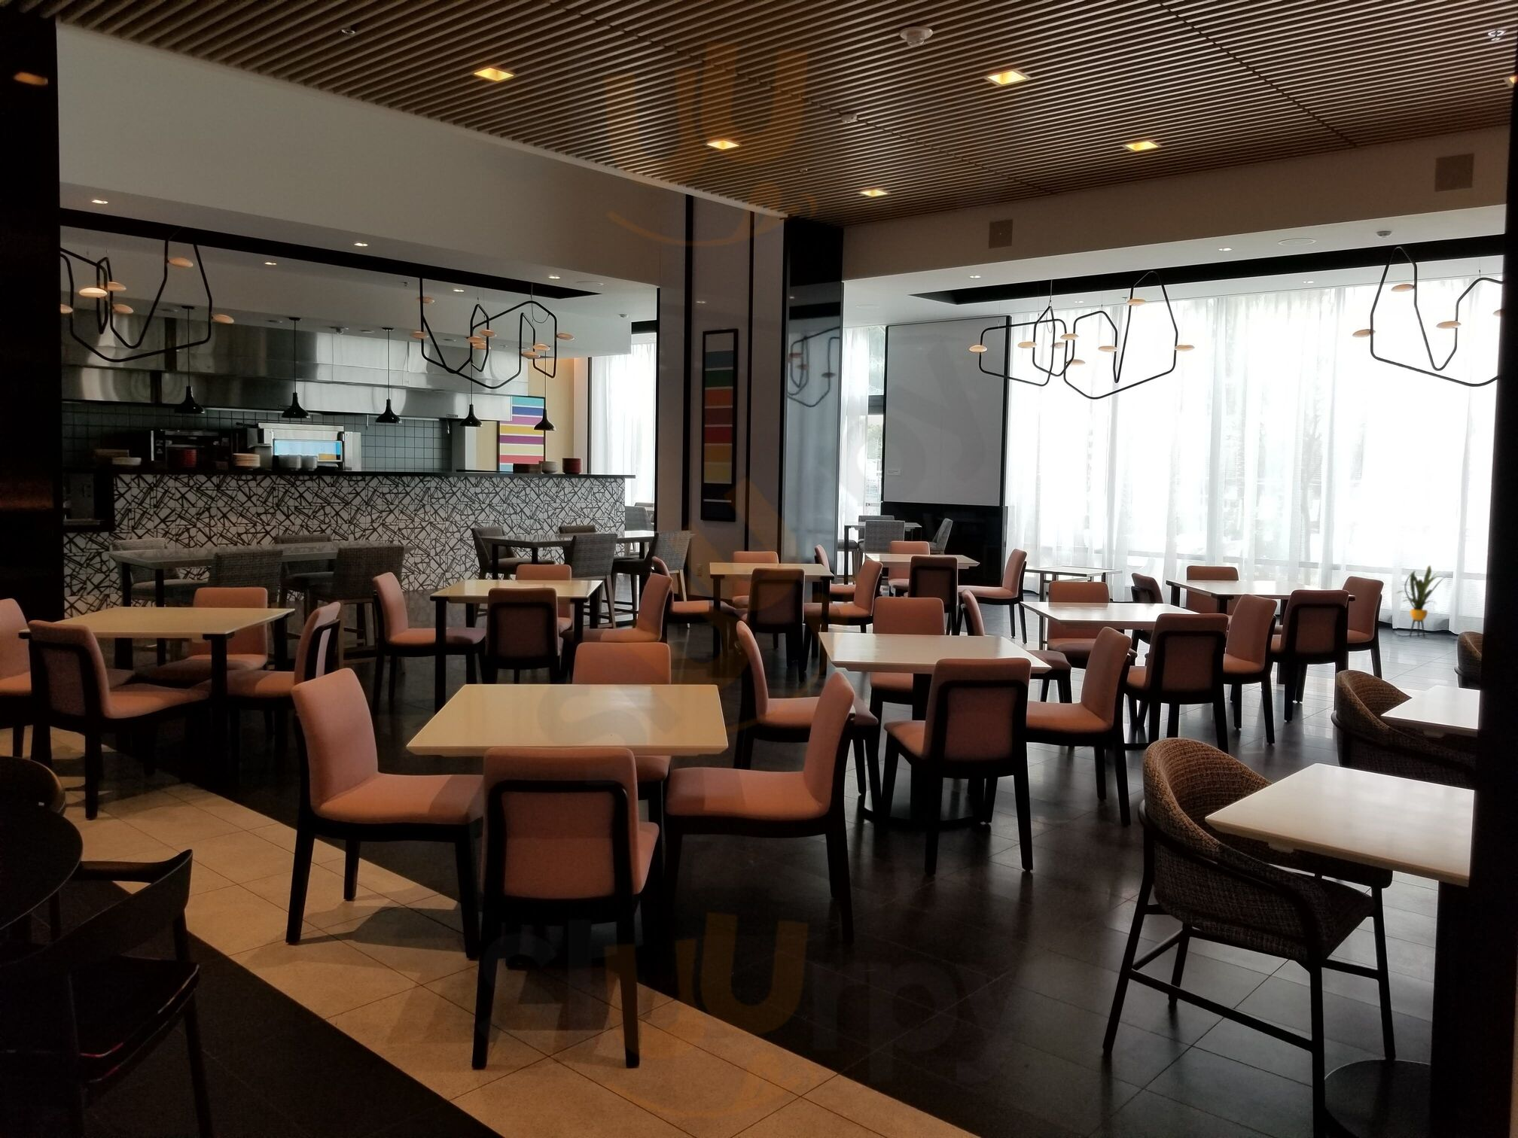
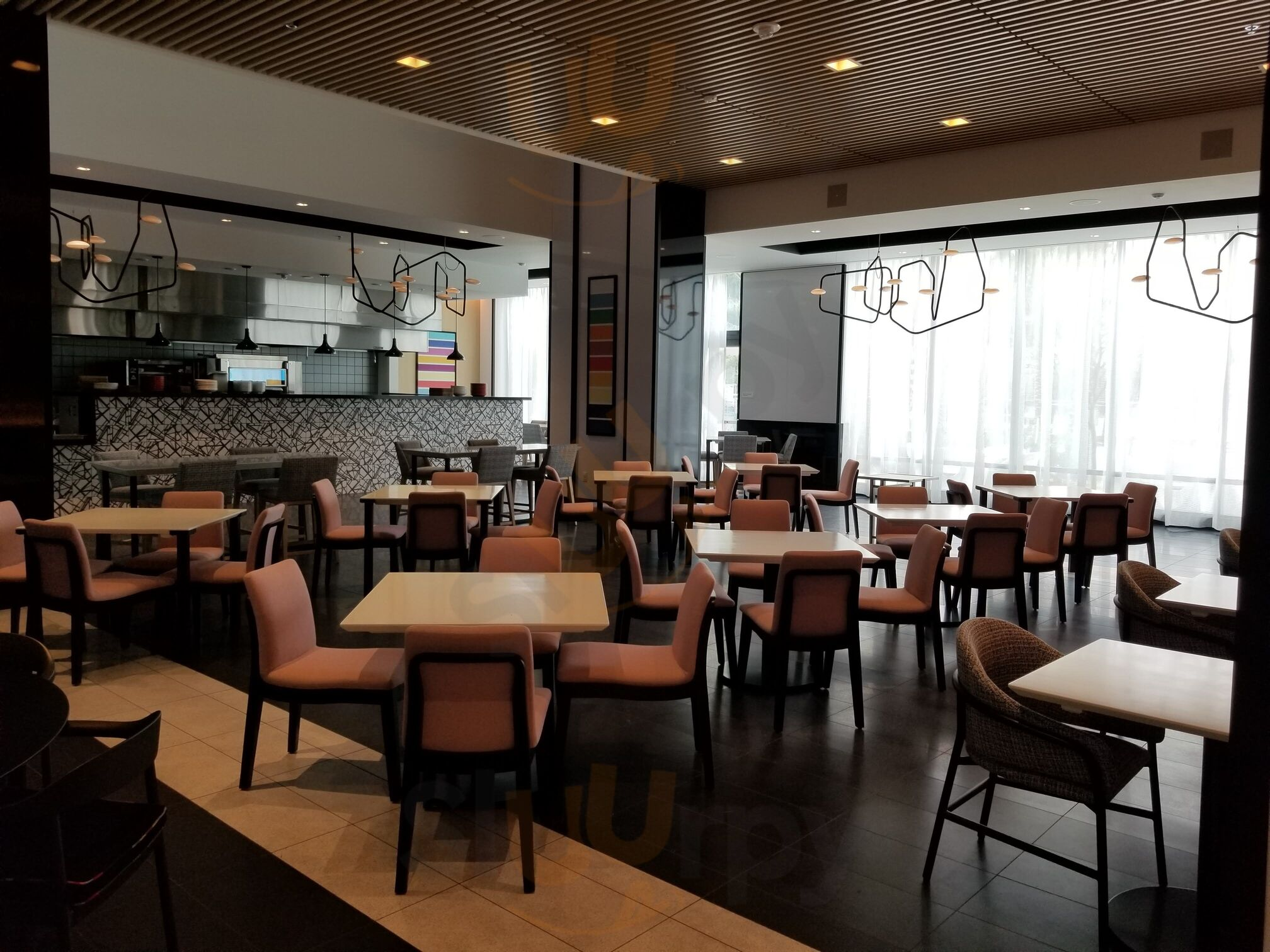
- house plant [1395,564,1450,640]
